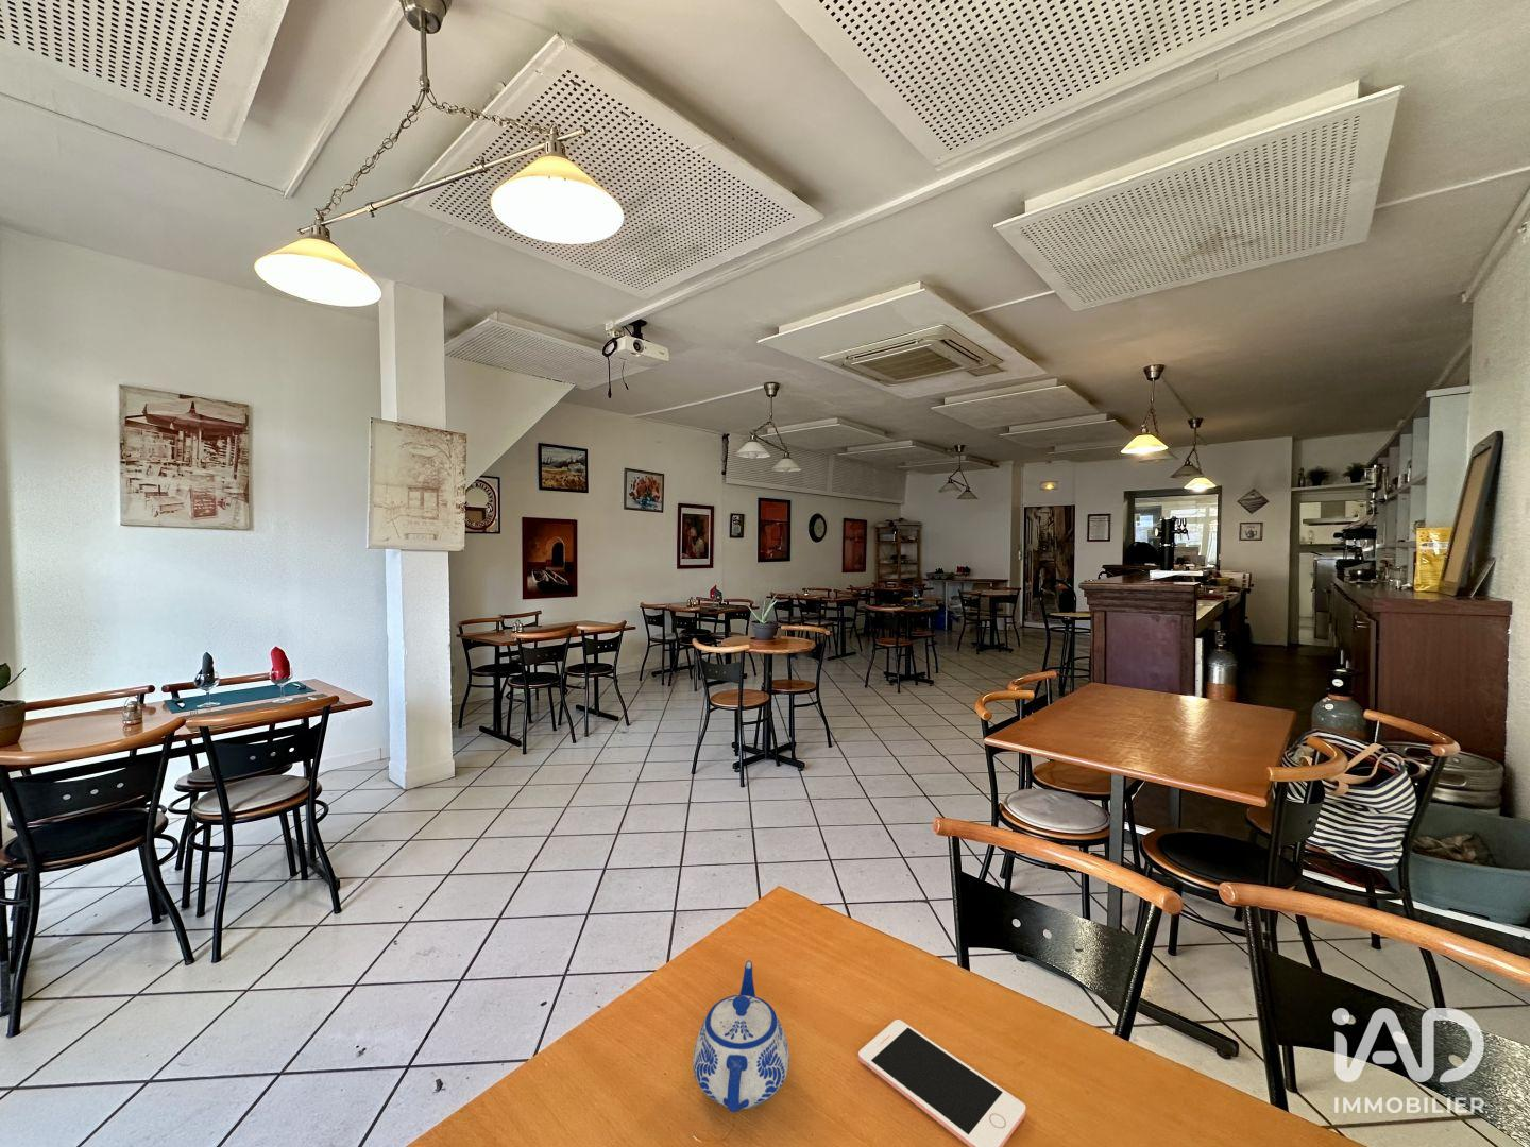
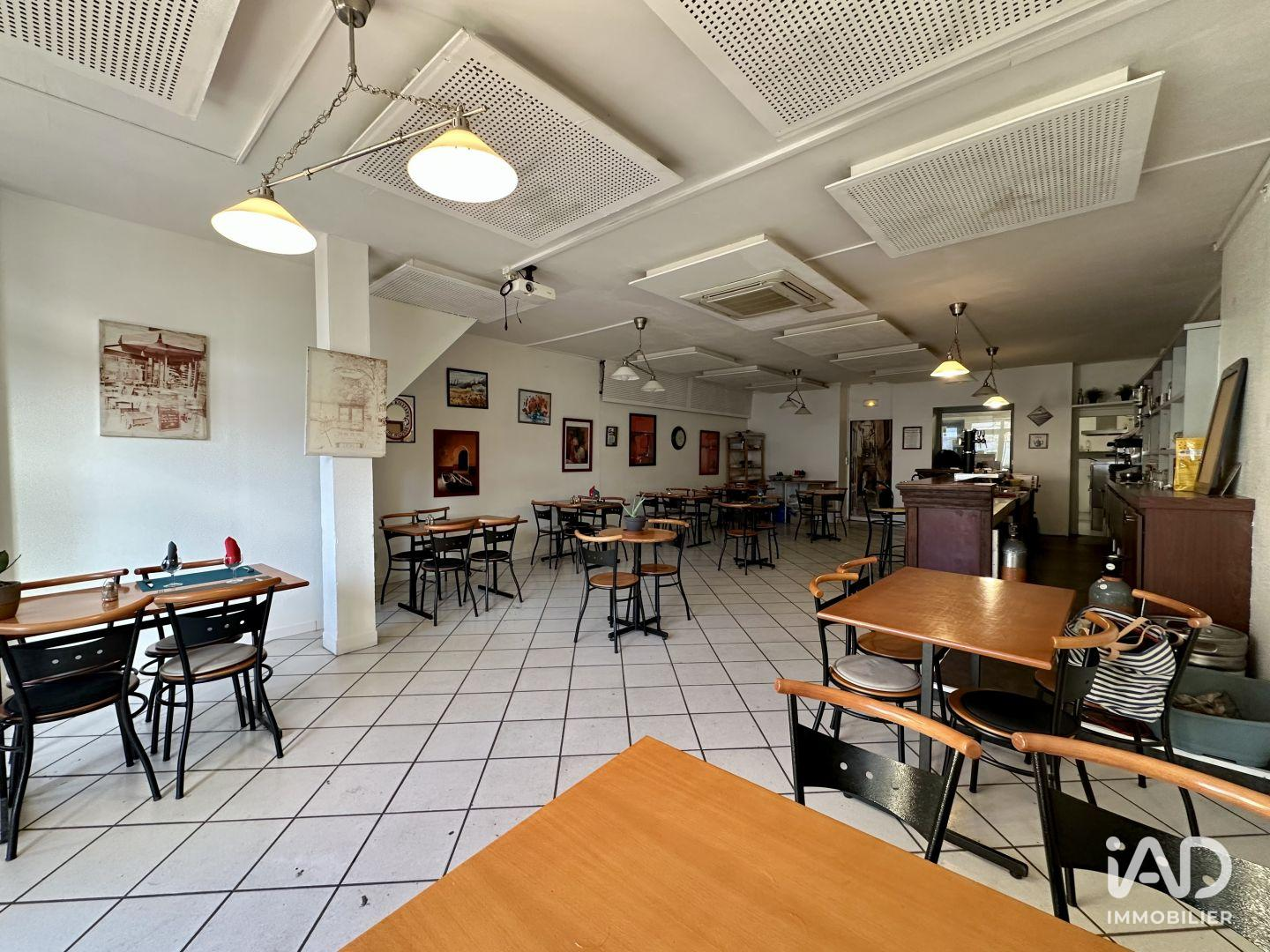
- teapot [692,959,790,1113]
- cell phone [858,1018,1028,1147]
